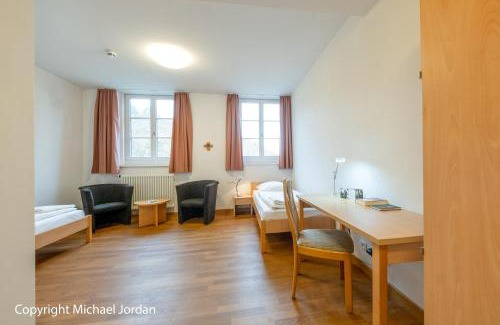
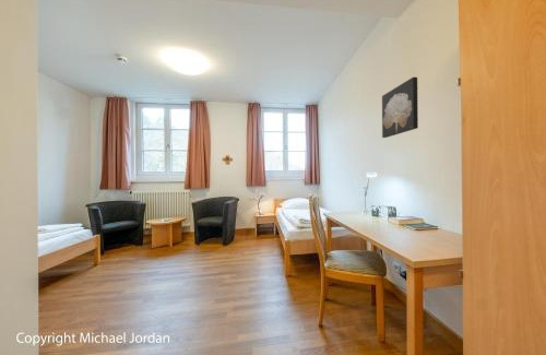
+ wall art [381,76,419,139]
